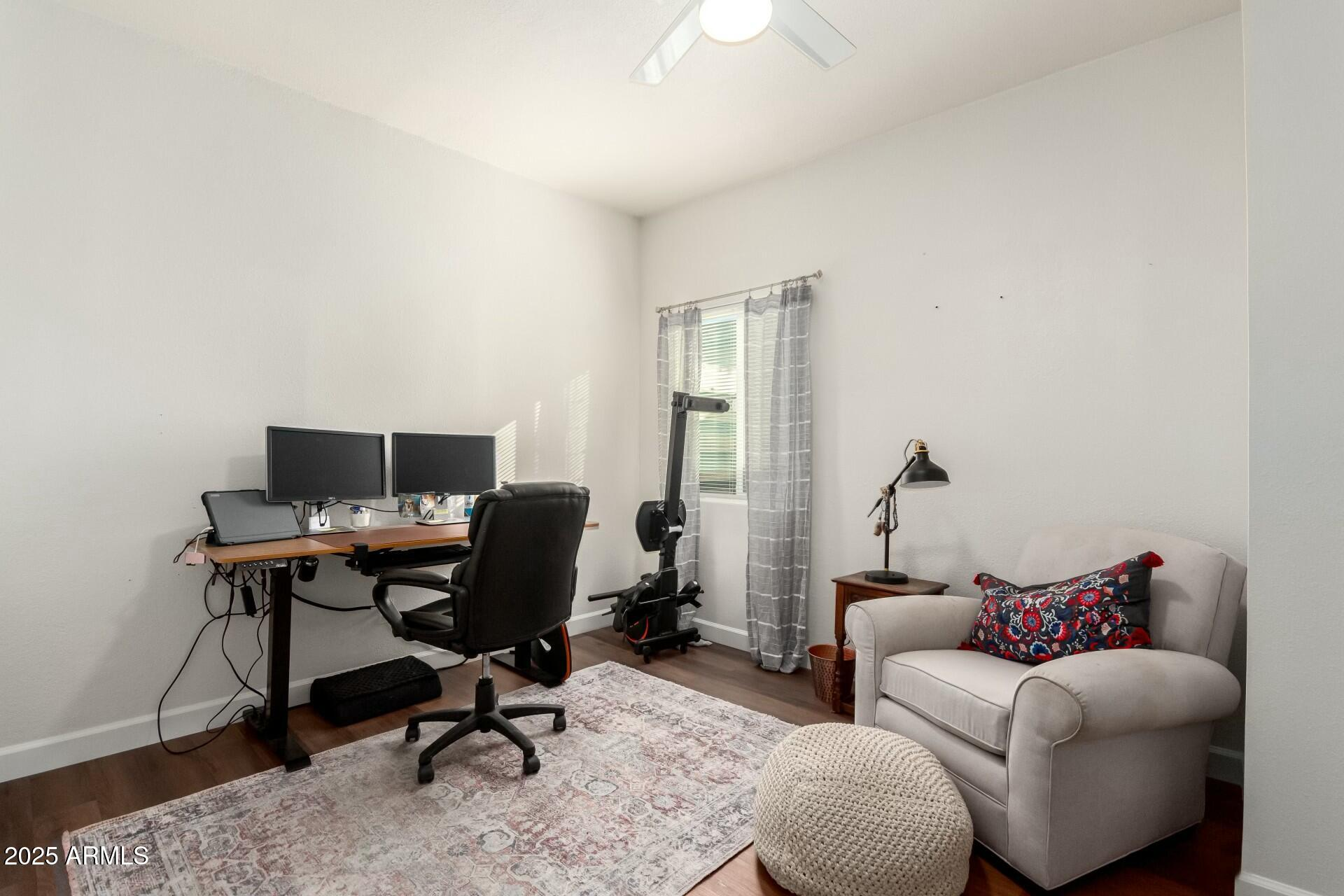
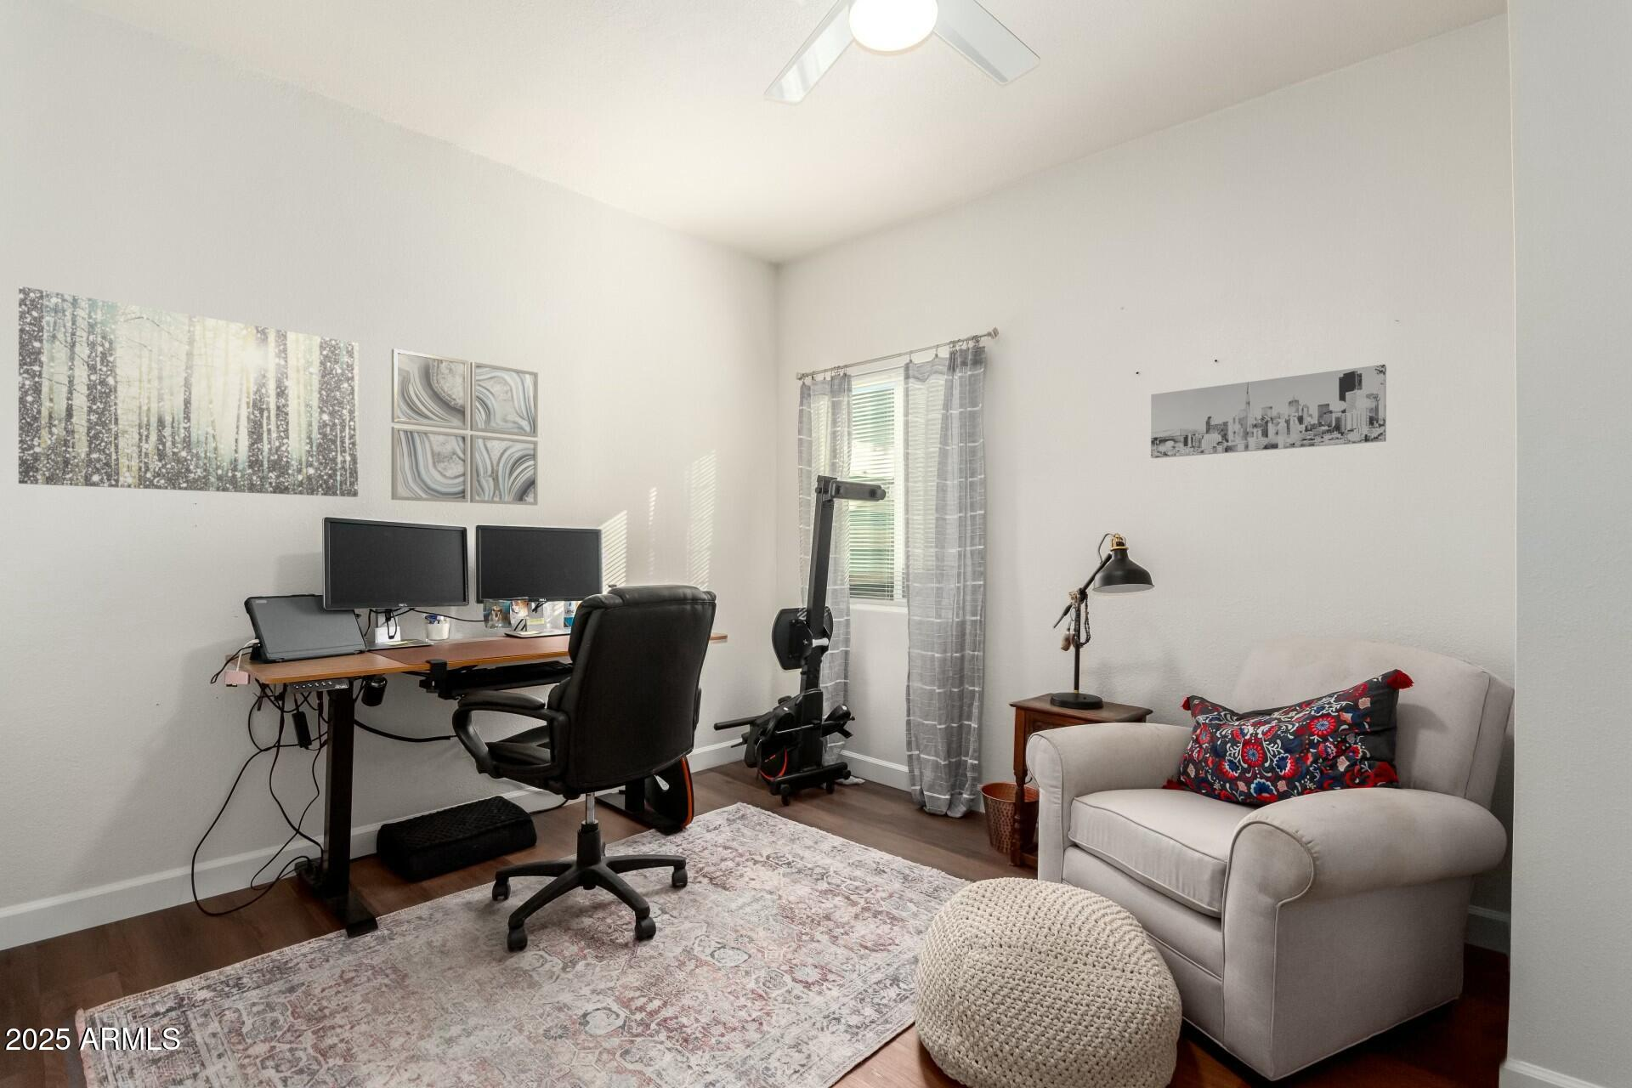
+ wall art [390,347,539,506]
+ wall art [1150,364,1387,459]
+ wall art [18,285,359,498]
